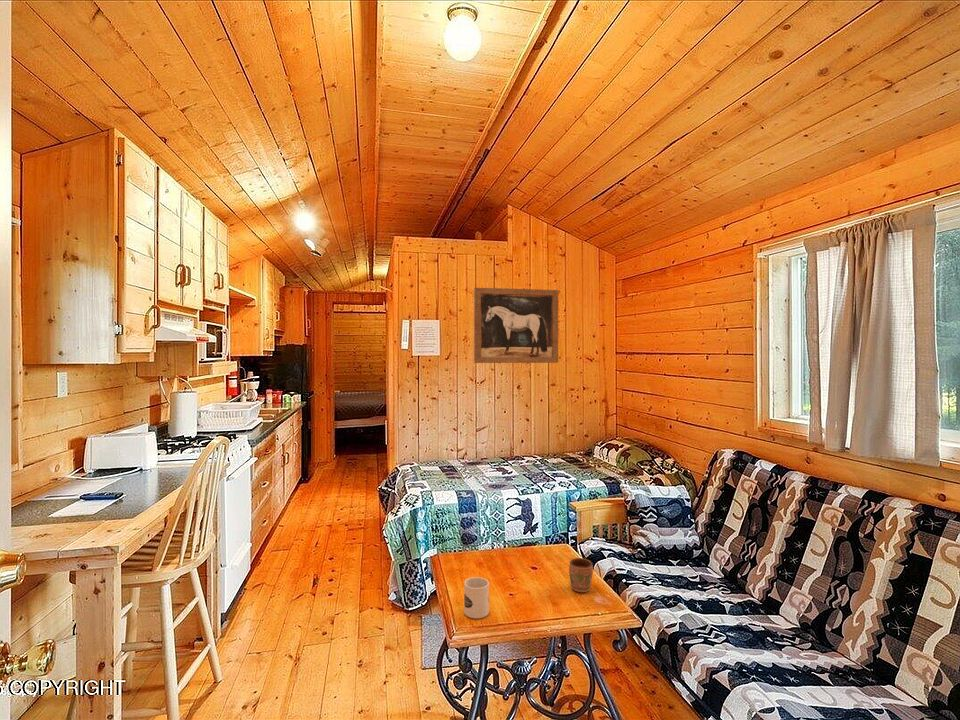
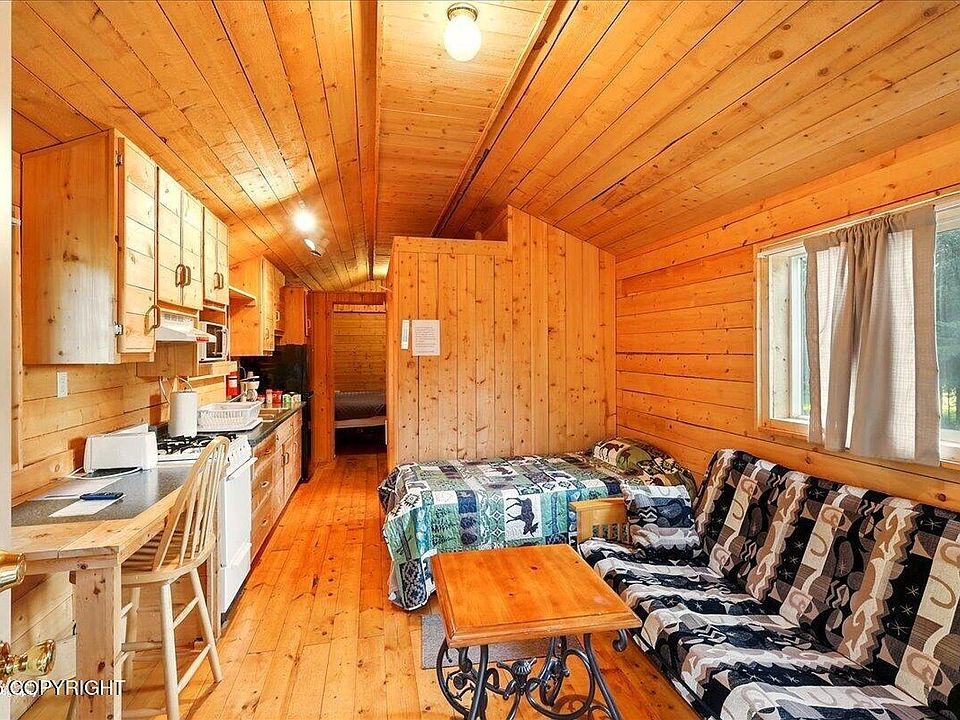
- wall art [473,287,559,364]
- mug [568,557,594,593]
- mug [463,576,490,620]
